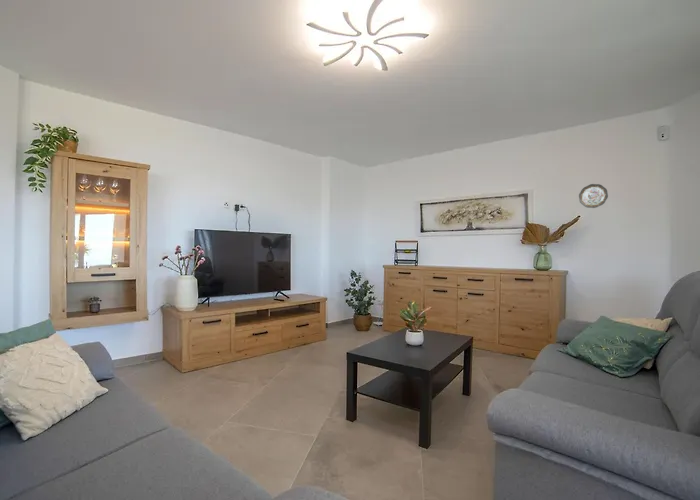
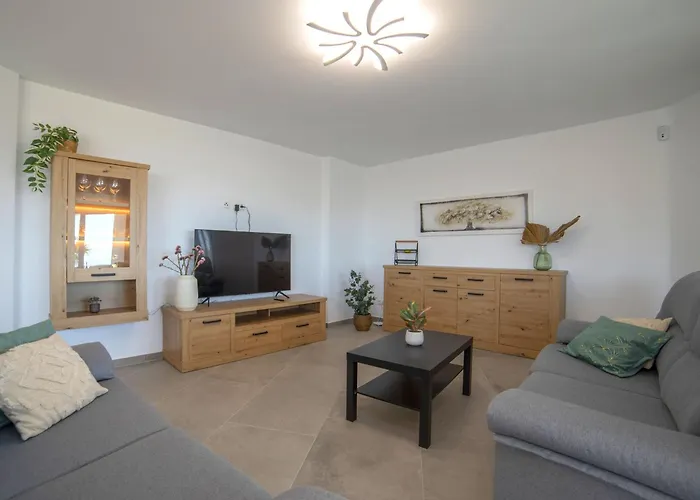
- decorative plate [578,183,609,209]
